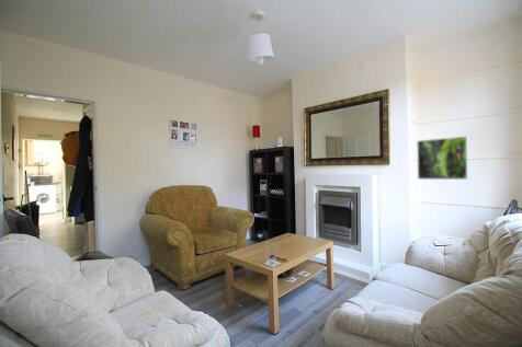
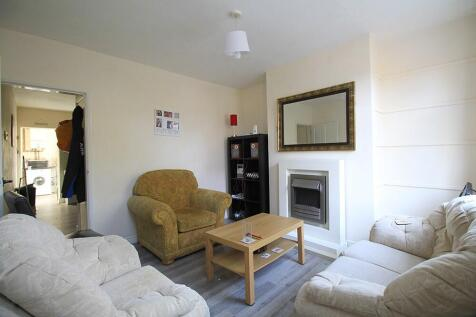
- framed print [416,136,468,181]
